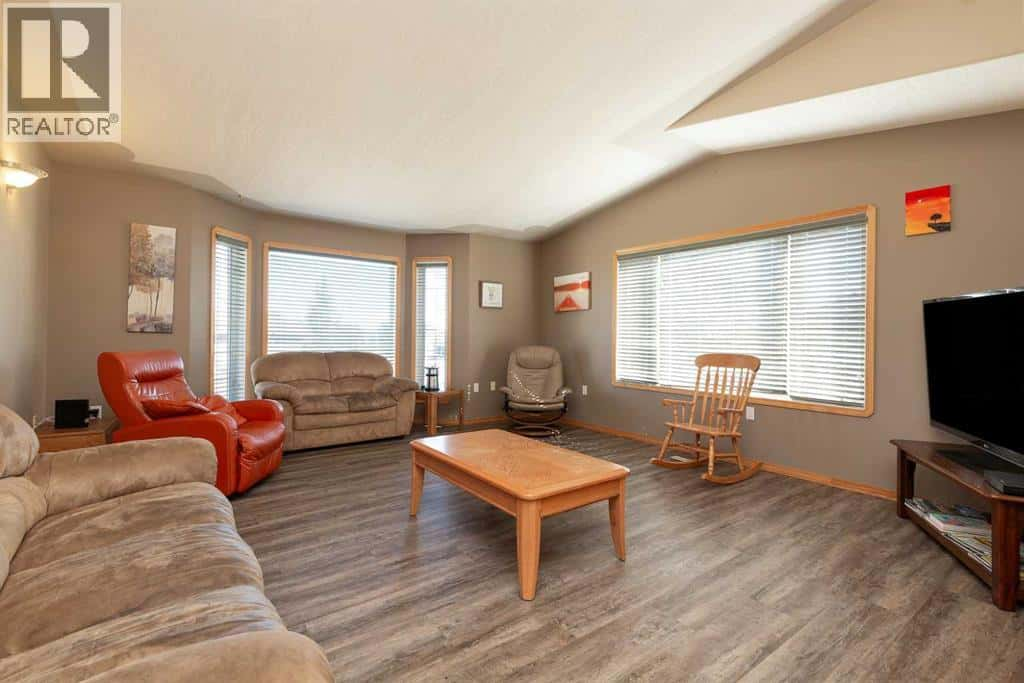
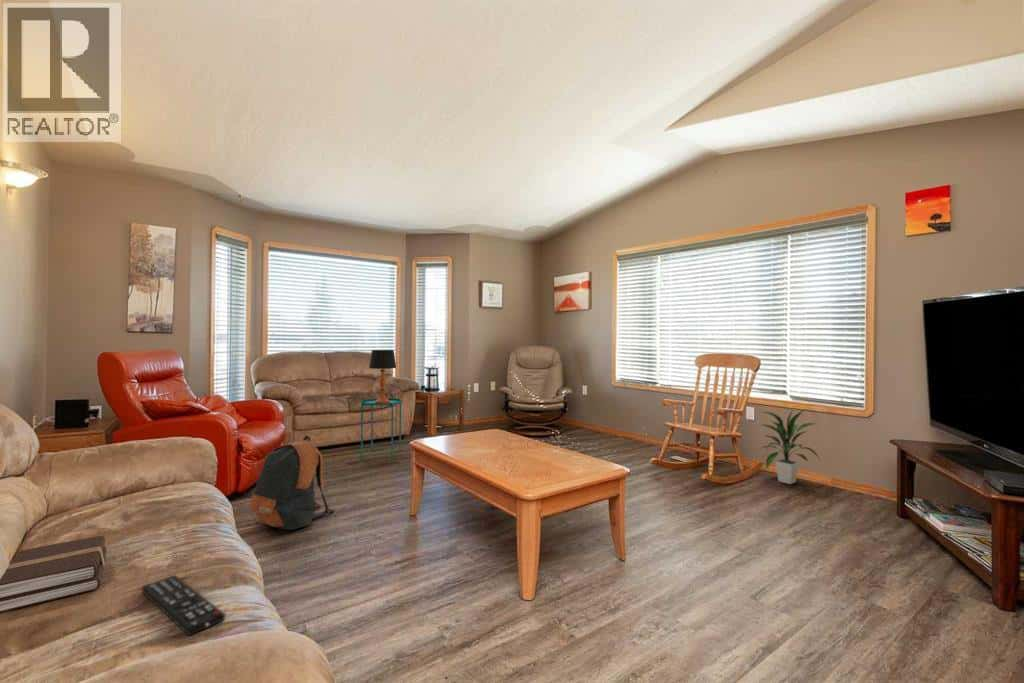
+ remote control [141,574,226,637]
+ table lamp [368,349,397,403]
+ side table [360,397,403,458]
+ indoor plant [757,408,822,485]
+ backpack [248,435,335,531]
+ book [0,535,108,614]
